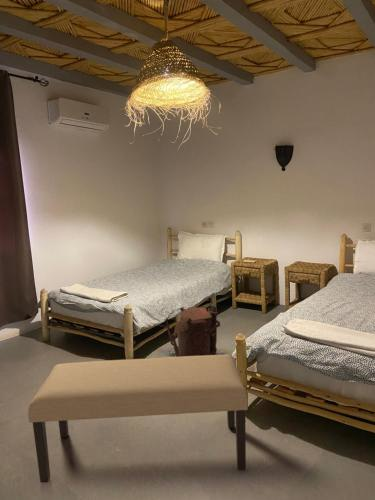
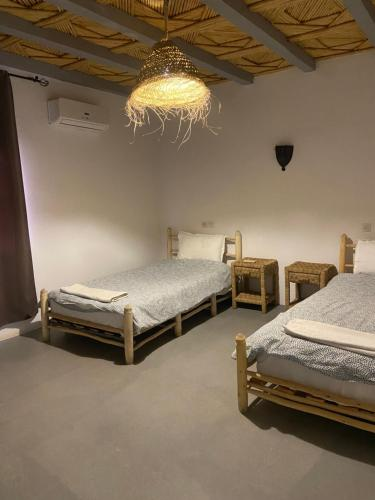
- backpack [164,303,221,357]
- bench [27,354,249,484]
